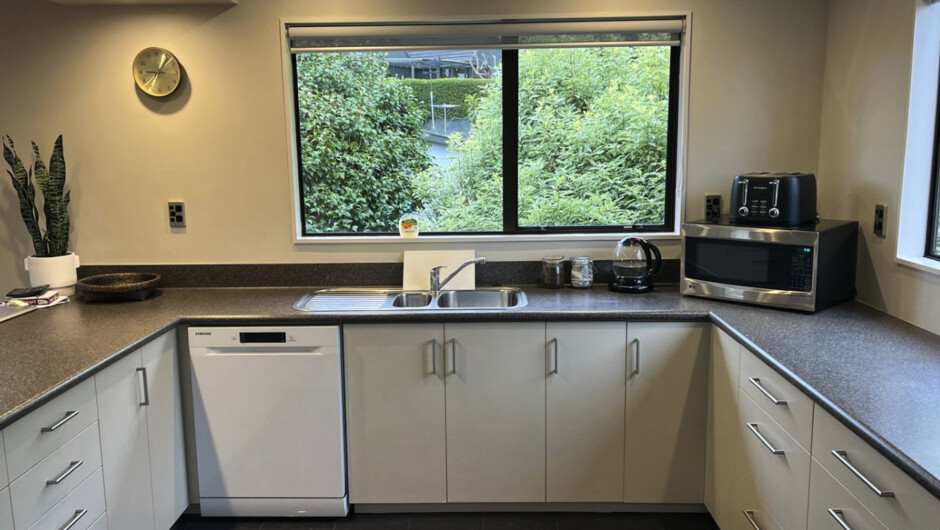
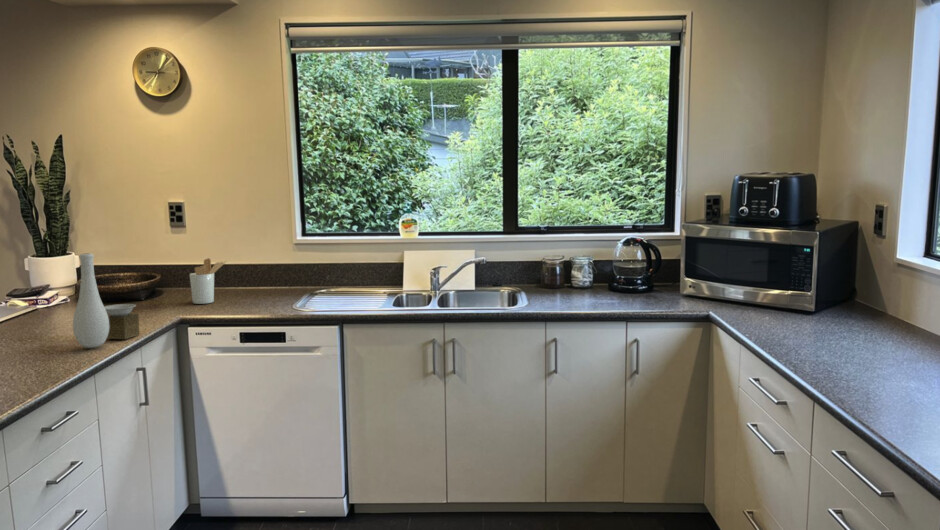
+ vase [72,252,141,349]
+ utensil holder [189,257,227,305]
